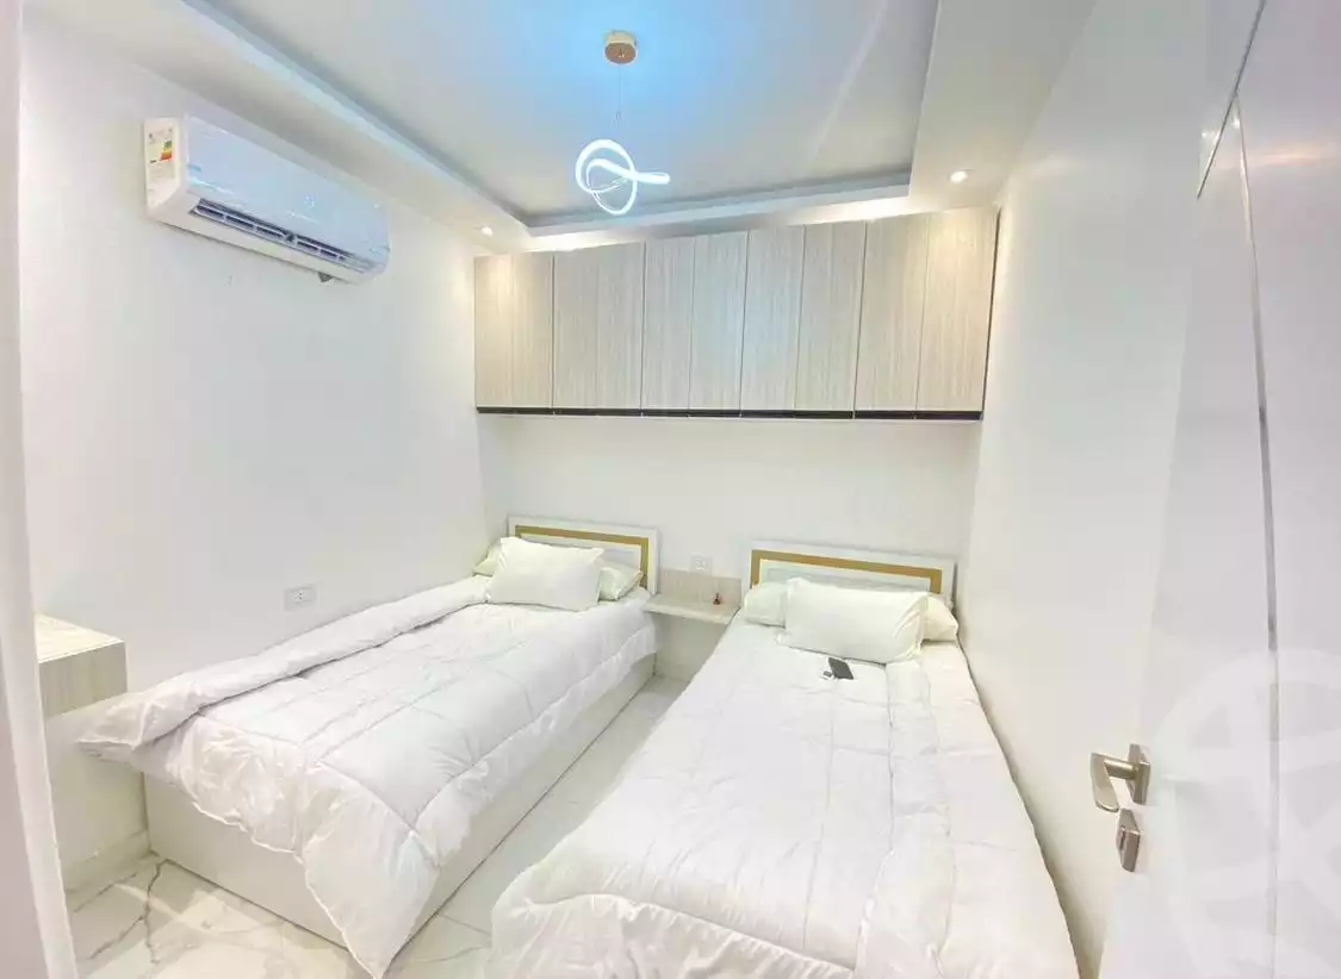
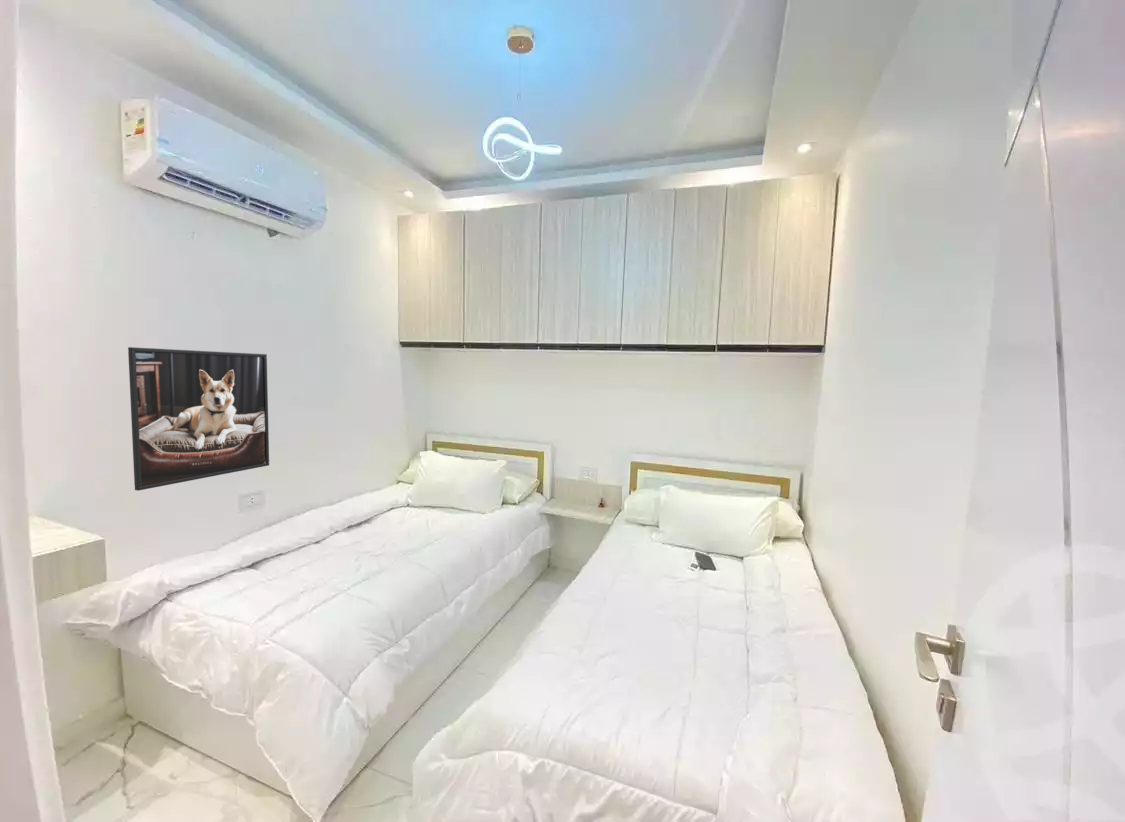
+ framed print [127,346,270,492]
